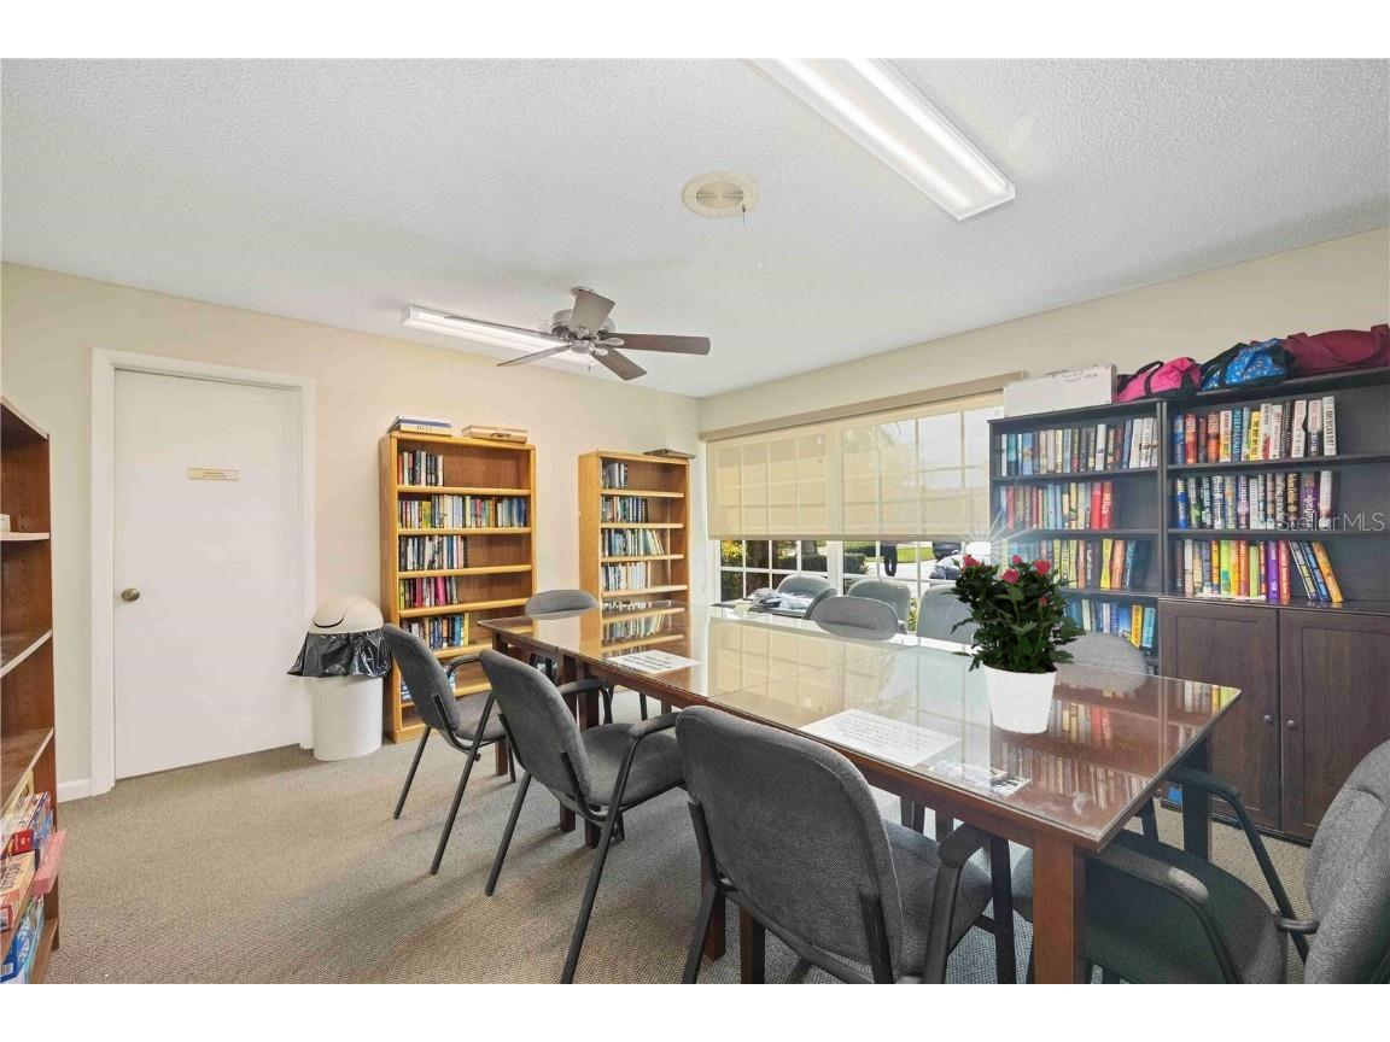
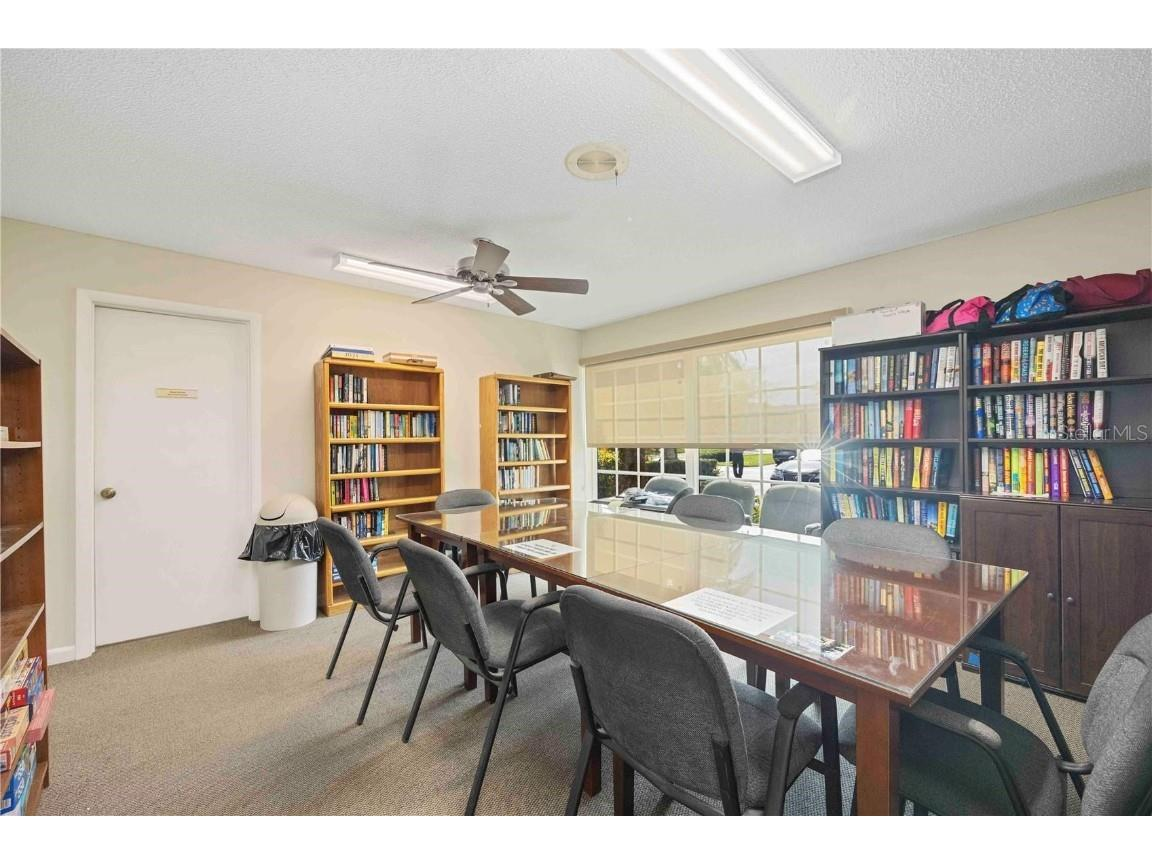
- potted flower [939,552,1087,734]
